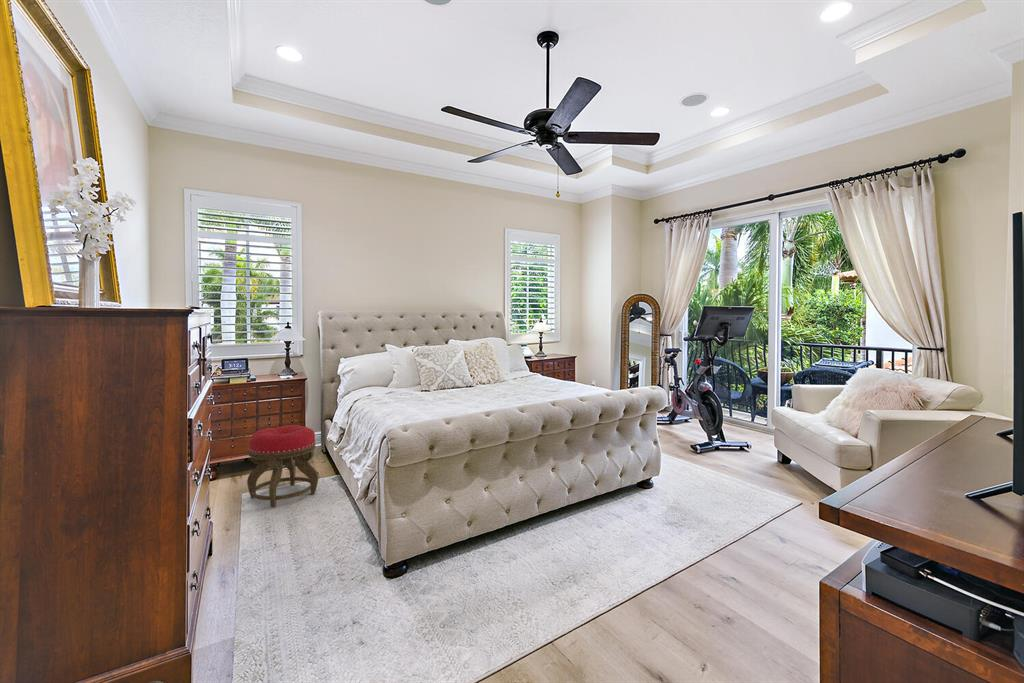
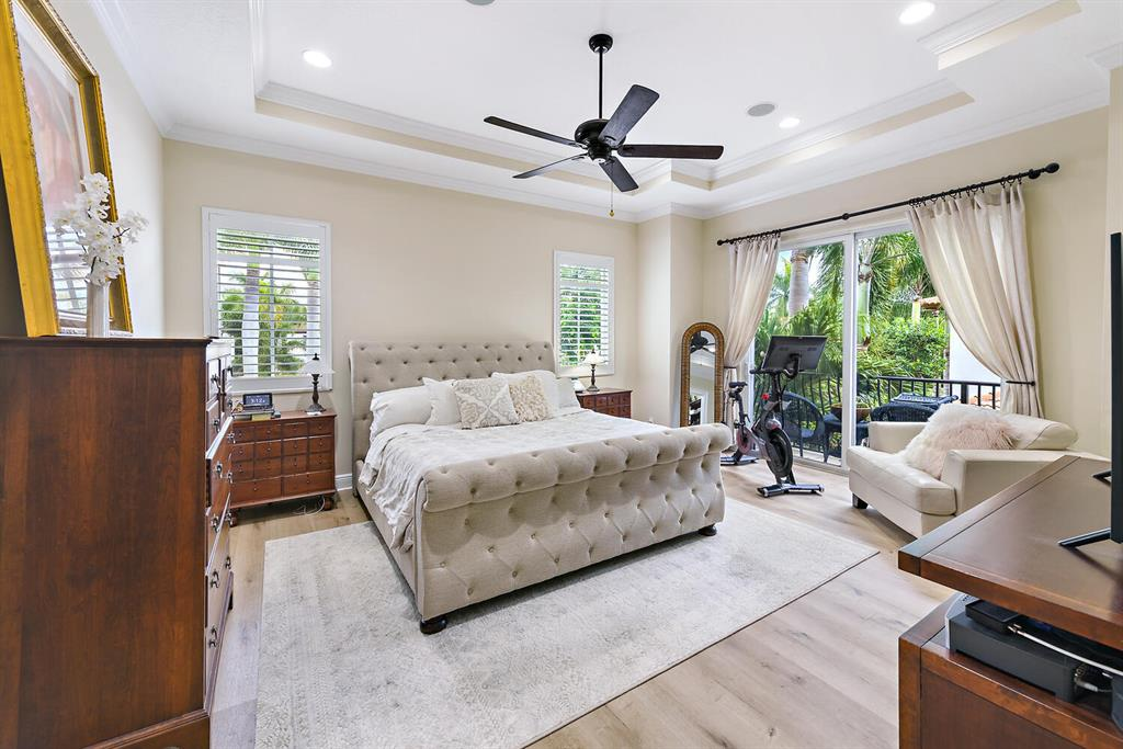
- stool [246,424,319,508]
